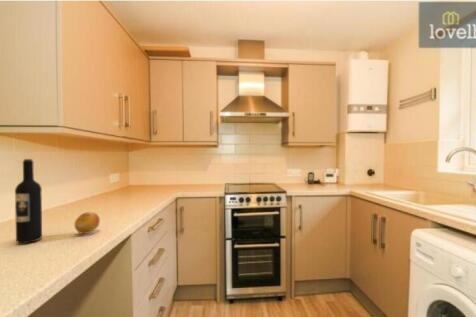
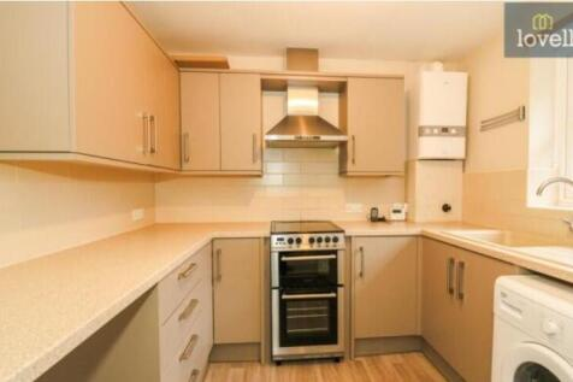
- fruit [74,211,101,235]
- wine bottle [14,158,43,244]
